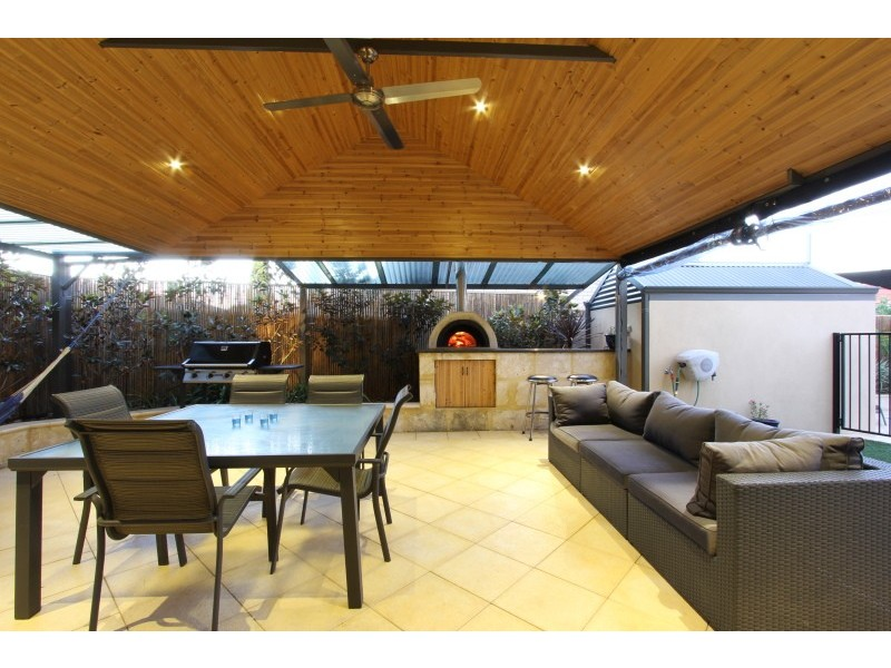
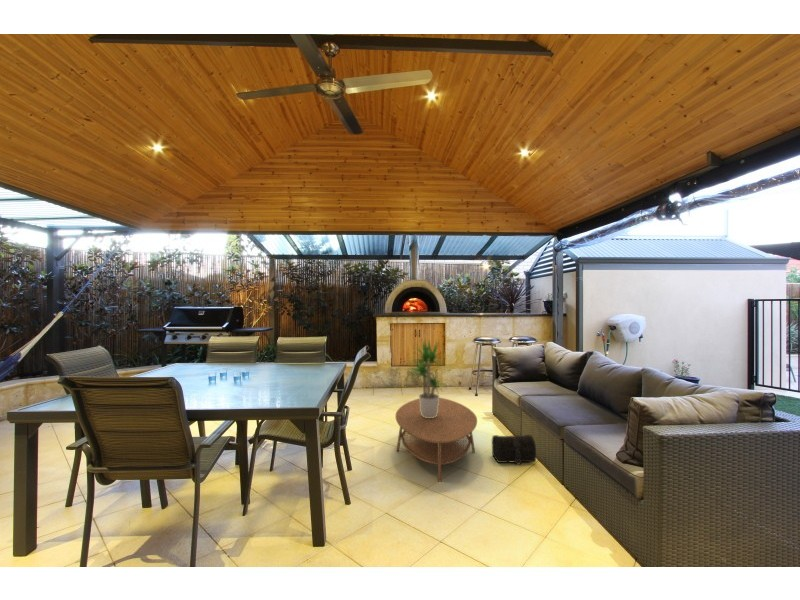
+ treasure chest [491,434,537,466]
+ potted plant [405,337,454,418]
+ coffee table [394,397,478,483]
